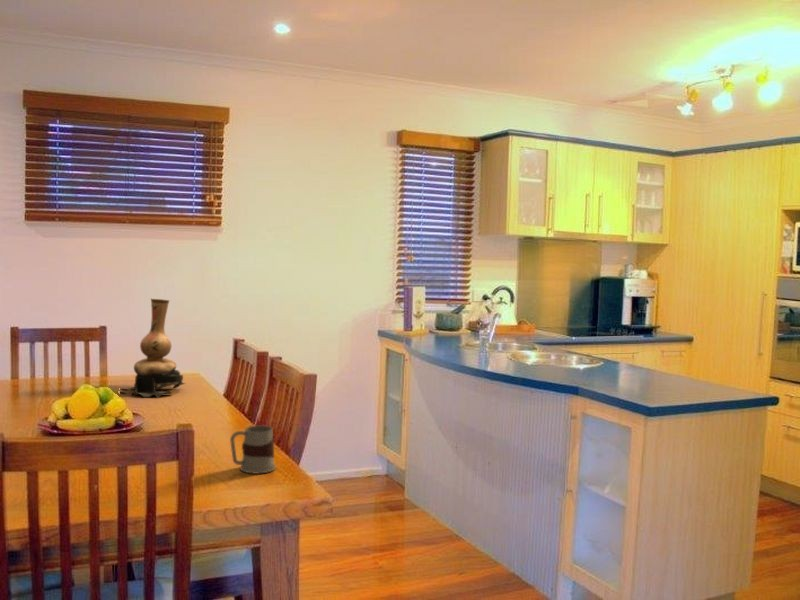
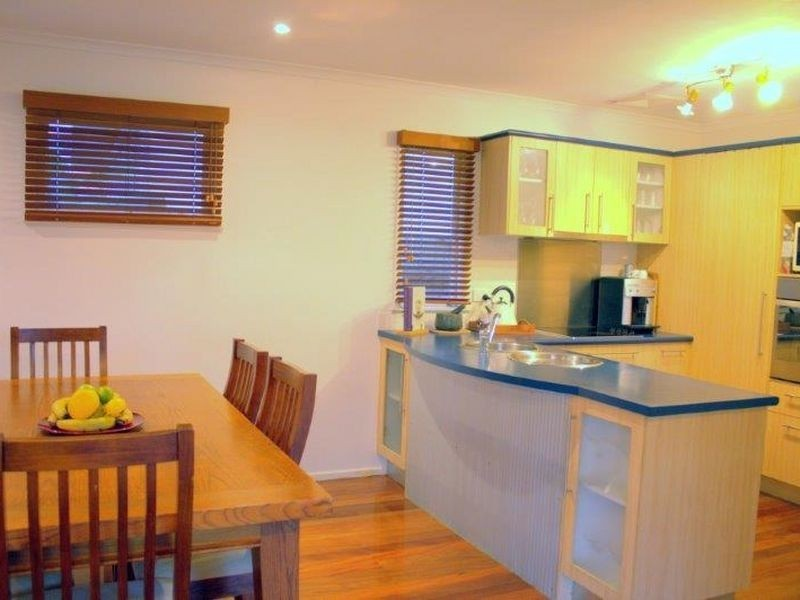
- mug [229,424,277,475]
- vase [121,297,186,399]
